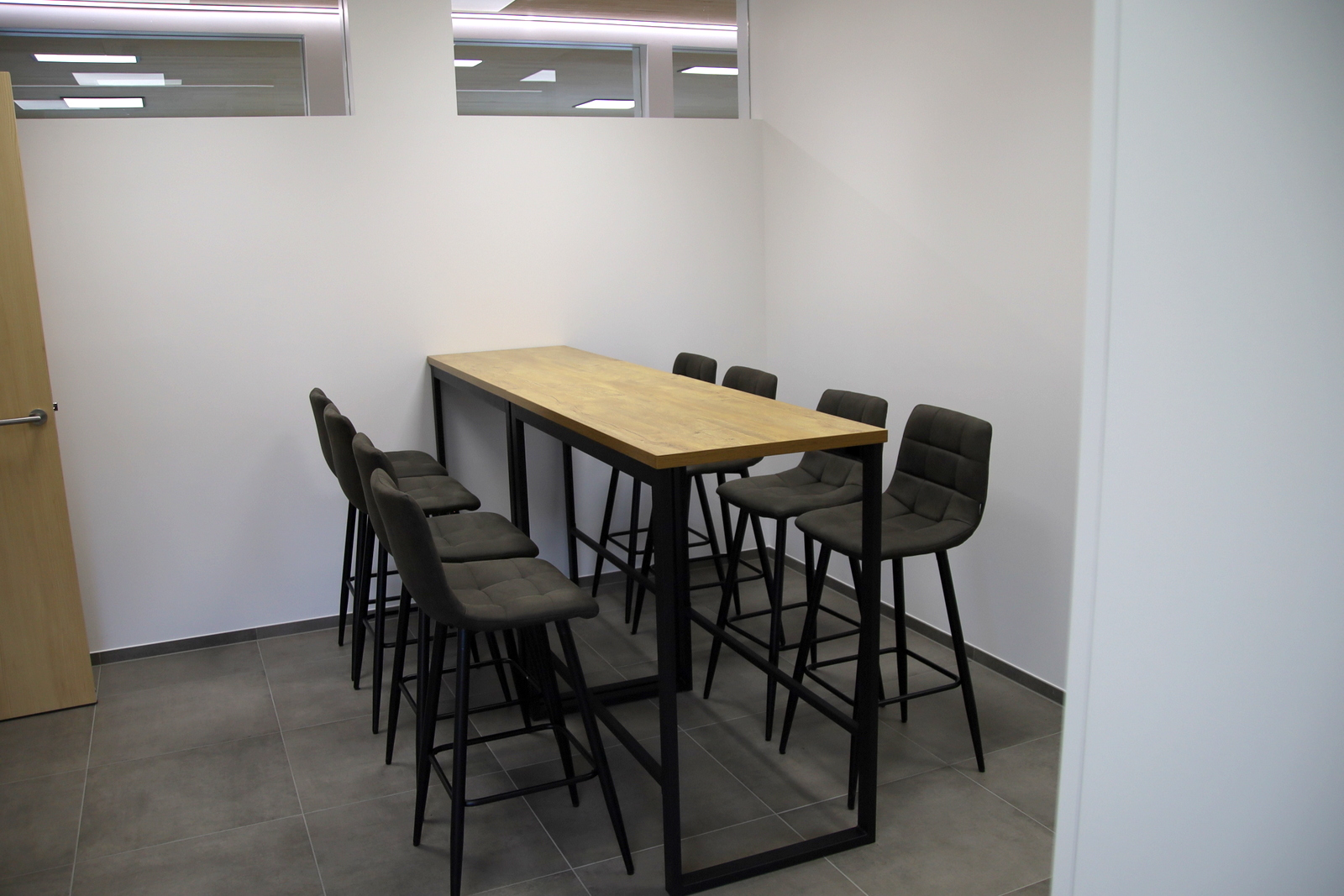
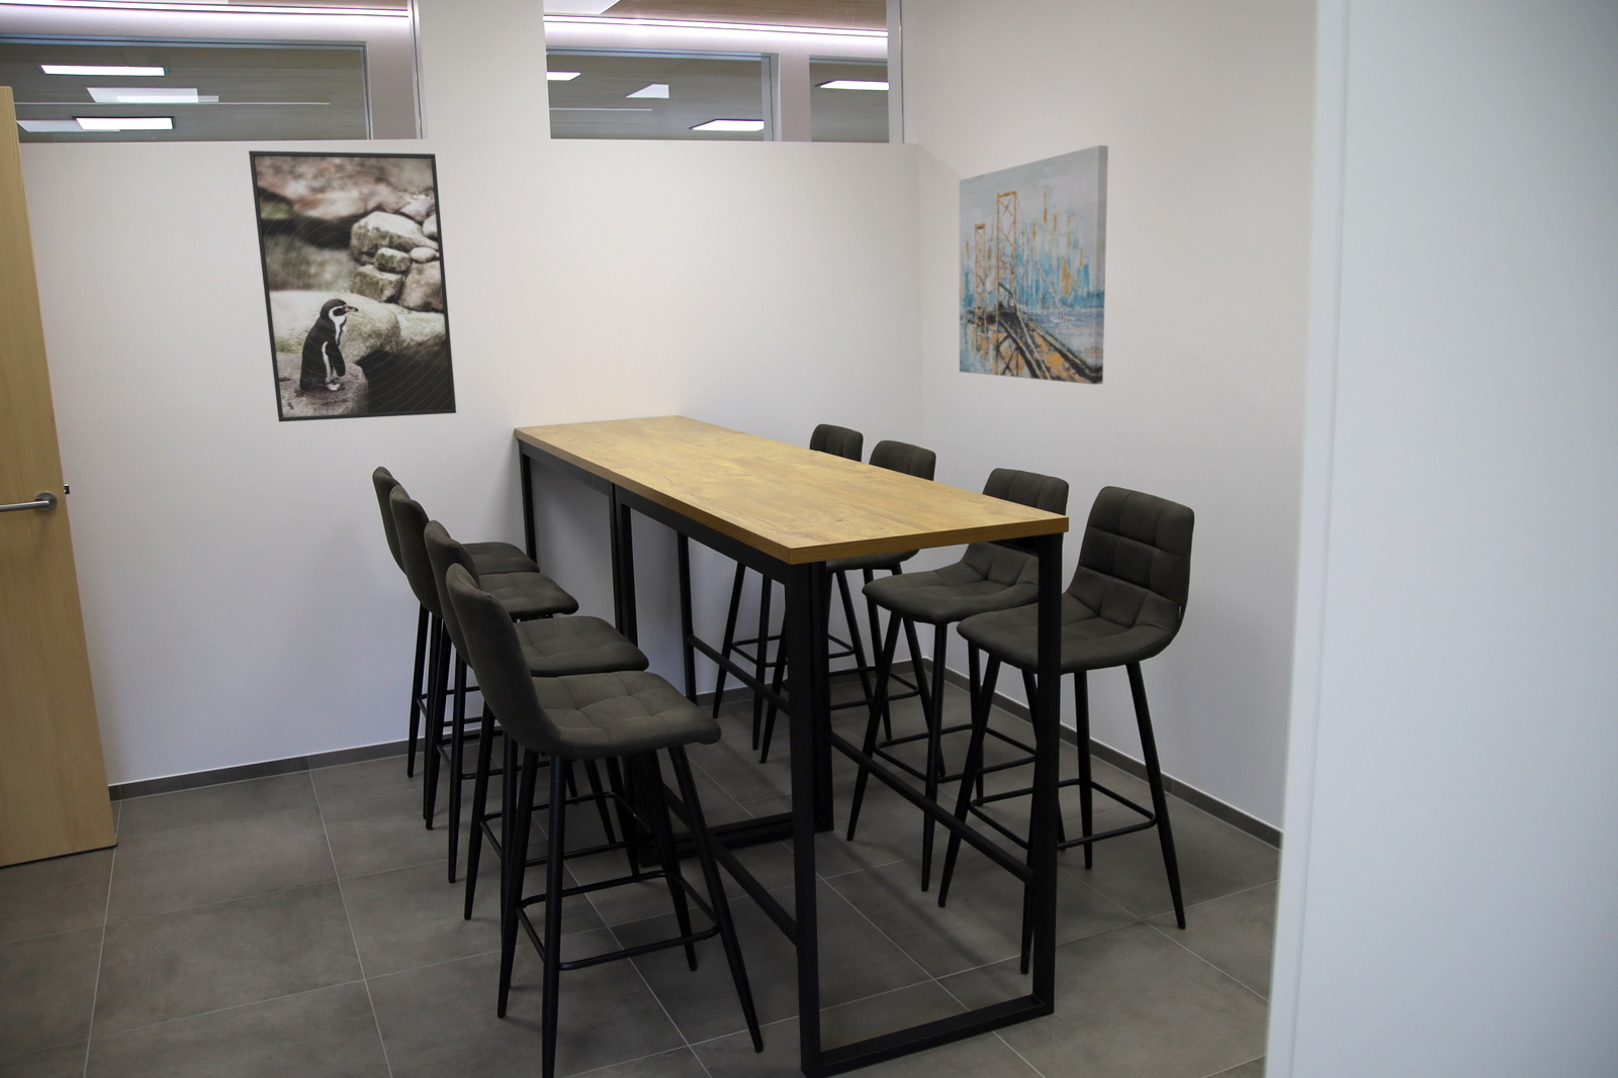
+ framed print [248,149,457,422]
+ wall art [958,144,1109,385]
